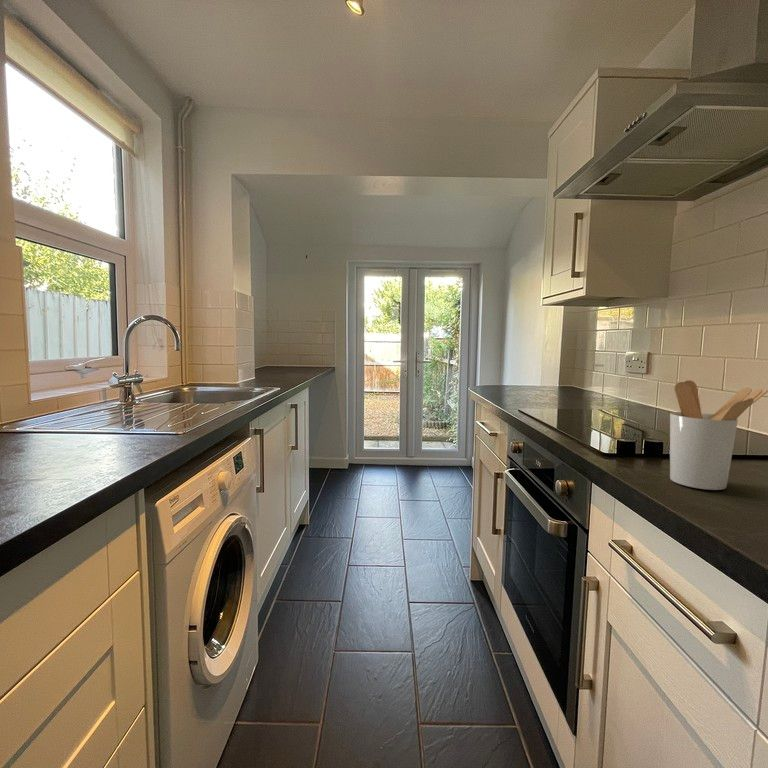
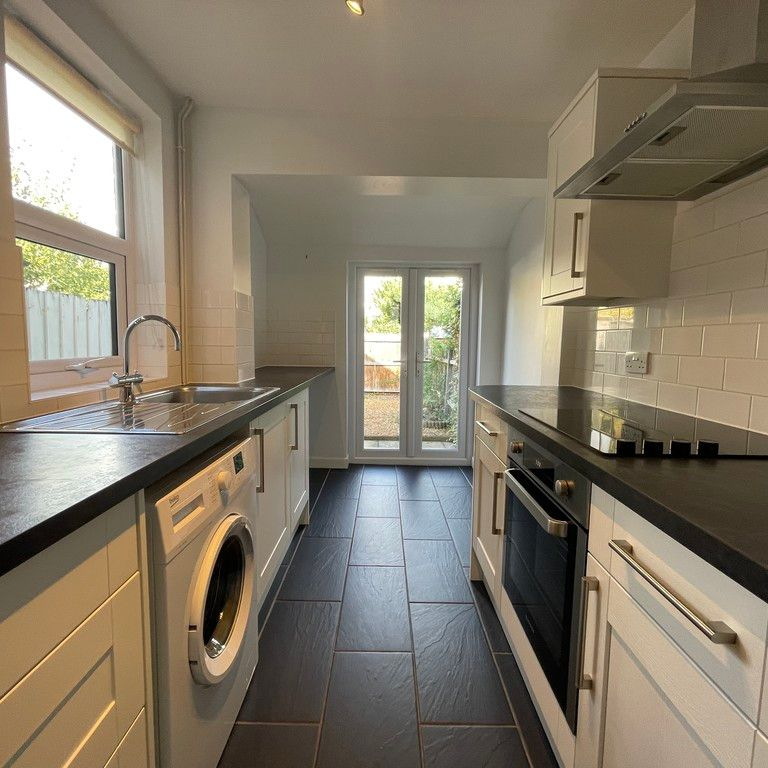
- utensil holder [669,379,768,491]
